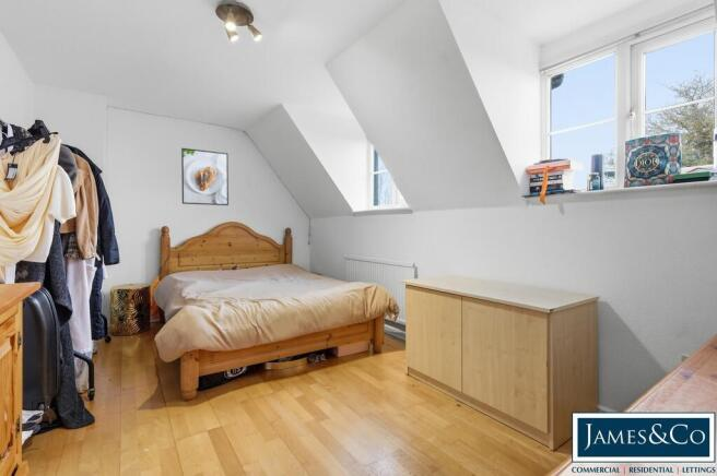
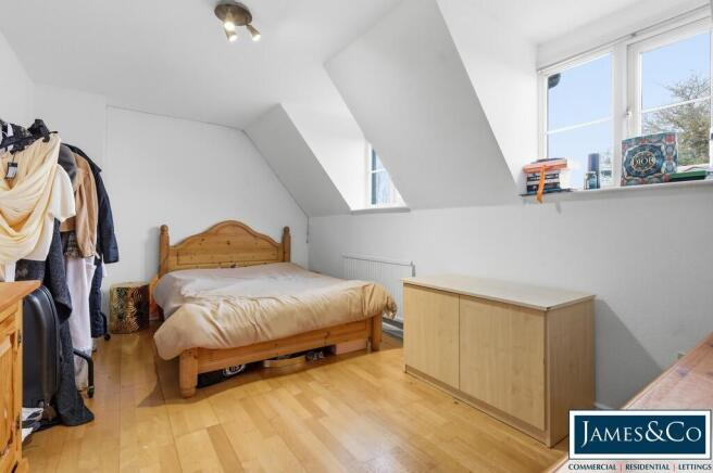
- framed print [180,147,230,206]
